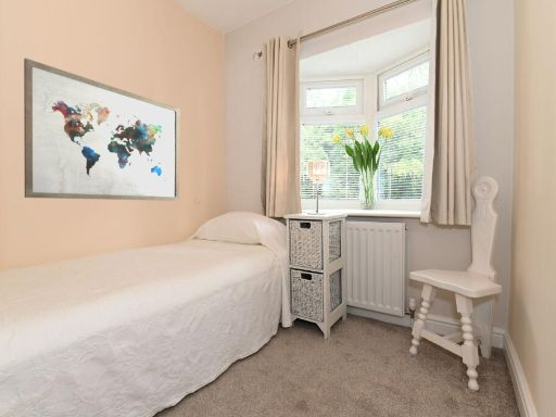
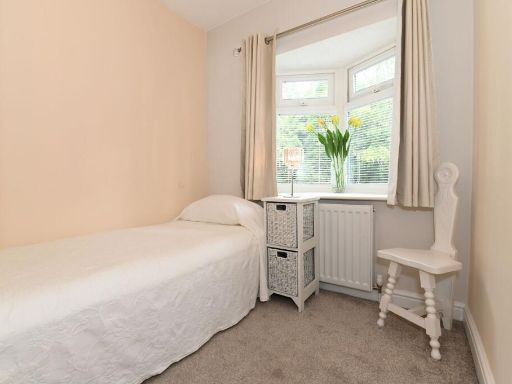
- wall art [23,58,180,202]
